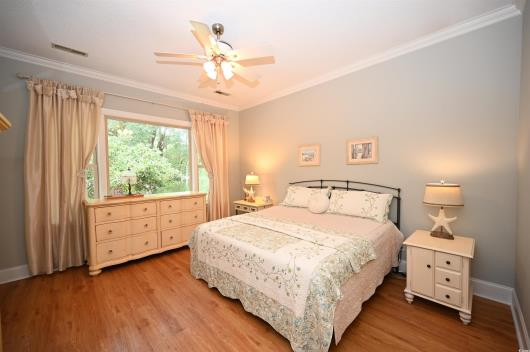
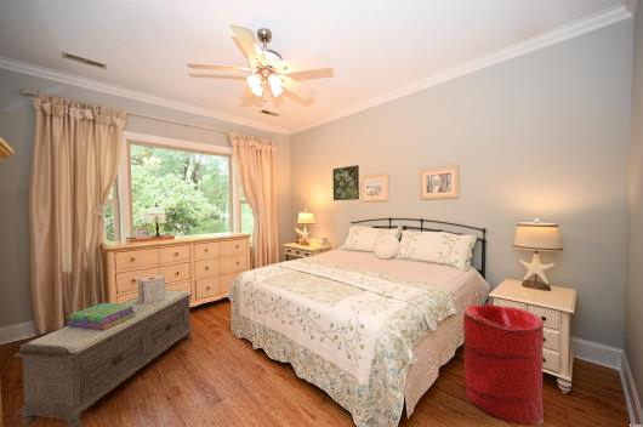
+ stack of books [67,302,136,330]
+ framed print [331,164,360,201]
+ laundry hamper [462,303,545,427]
+ decorative box [137,274,166,304]
+ bench [13,289,195,427]
